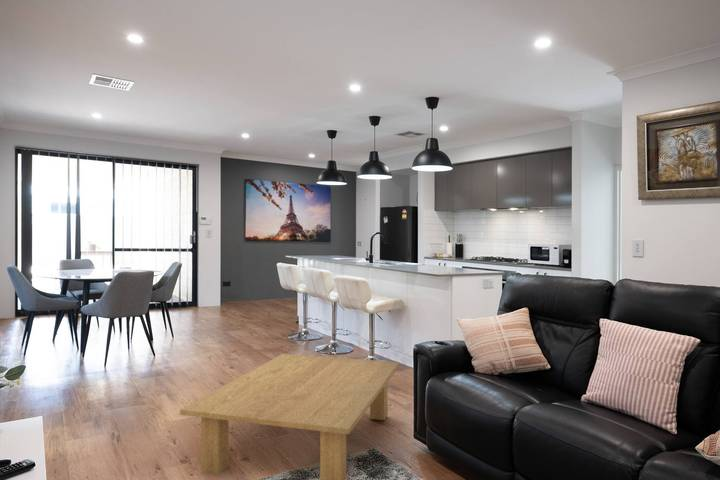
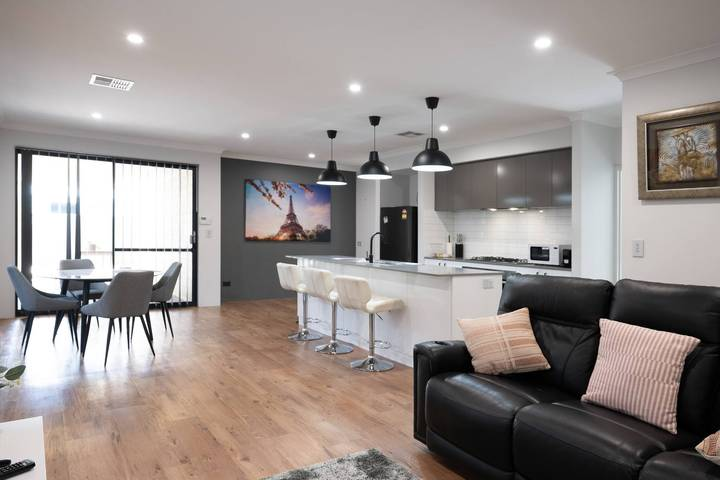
- coffee table [179,353,401,480]
